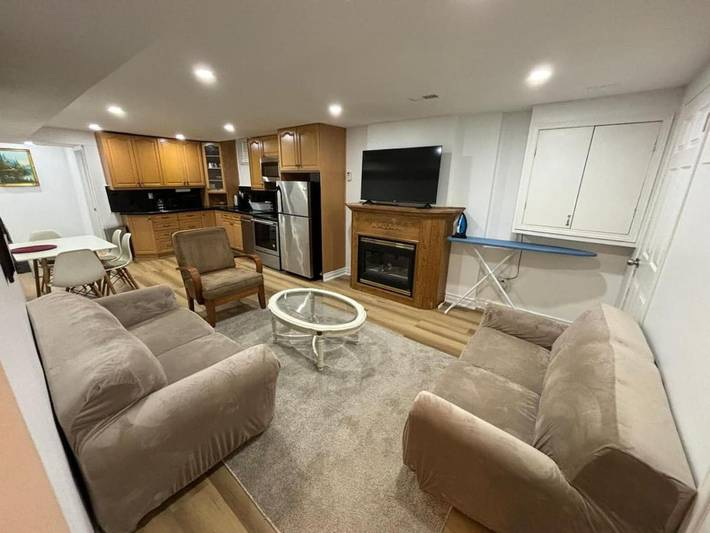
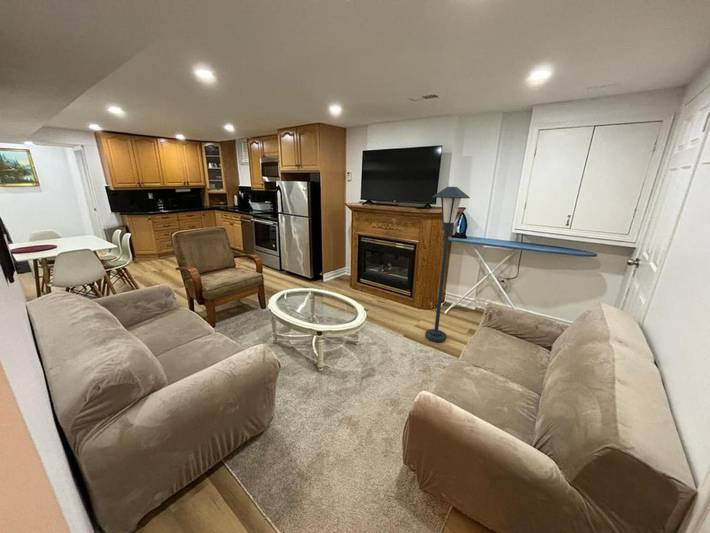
+ floor lamp [424,186,471,343]
